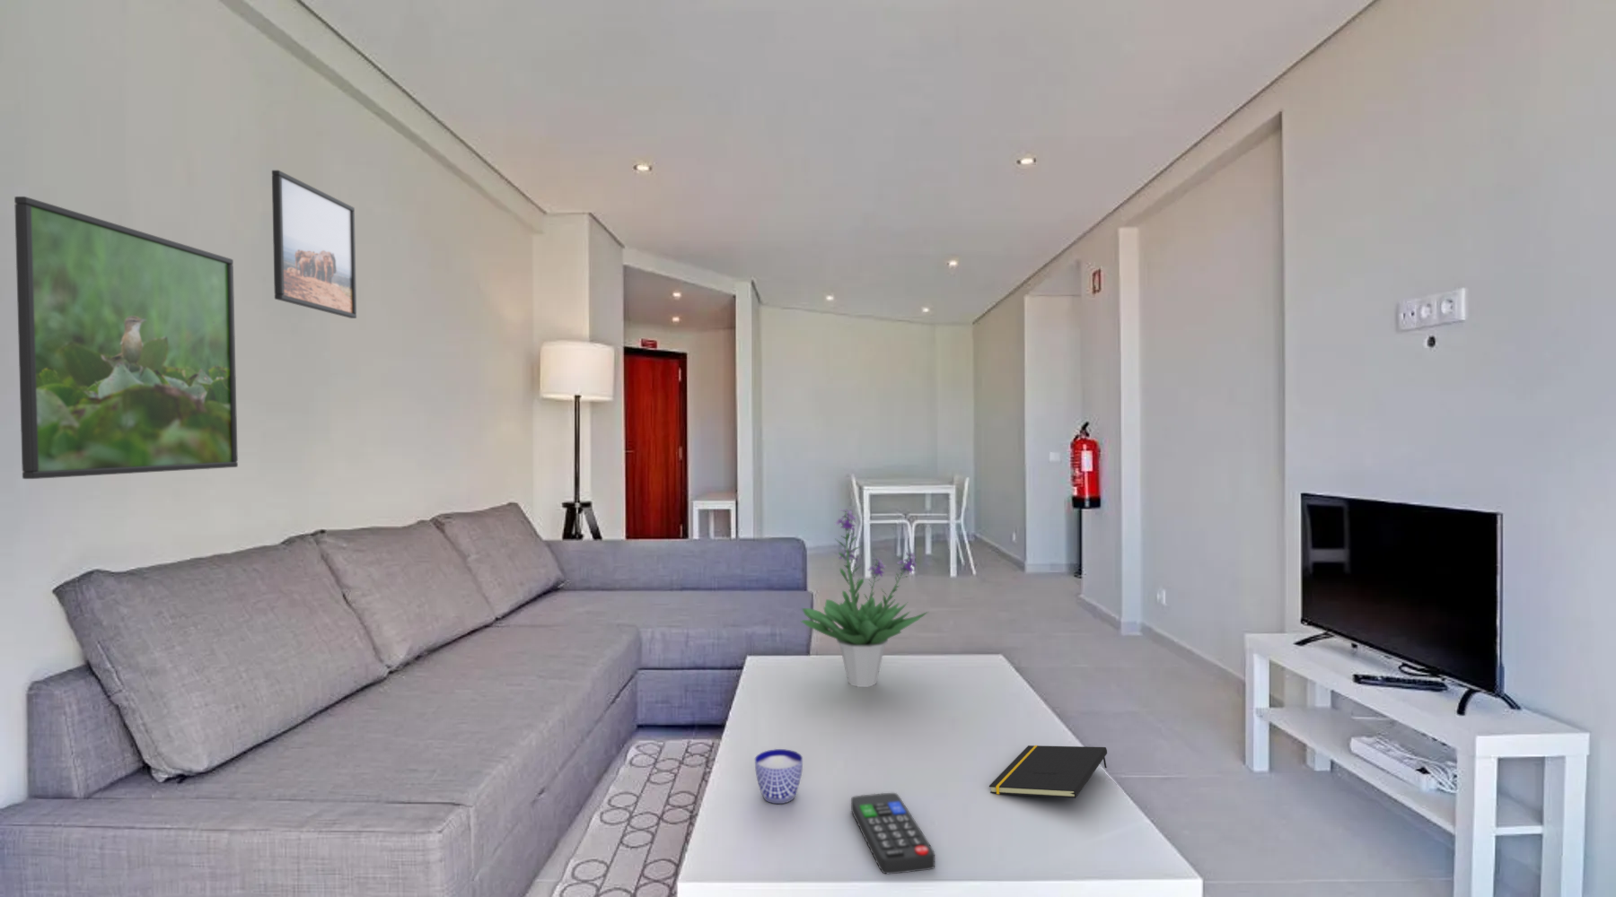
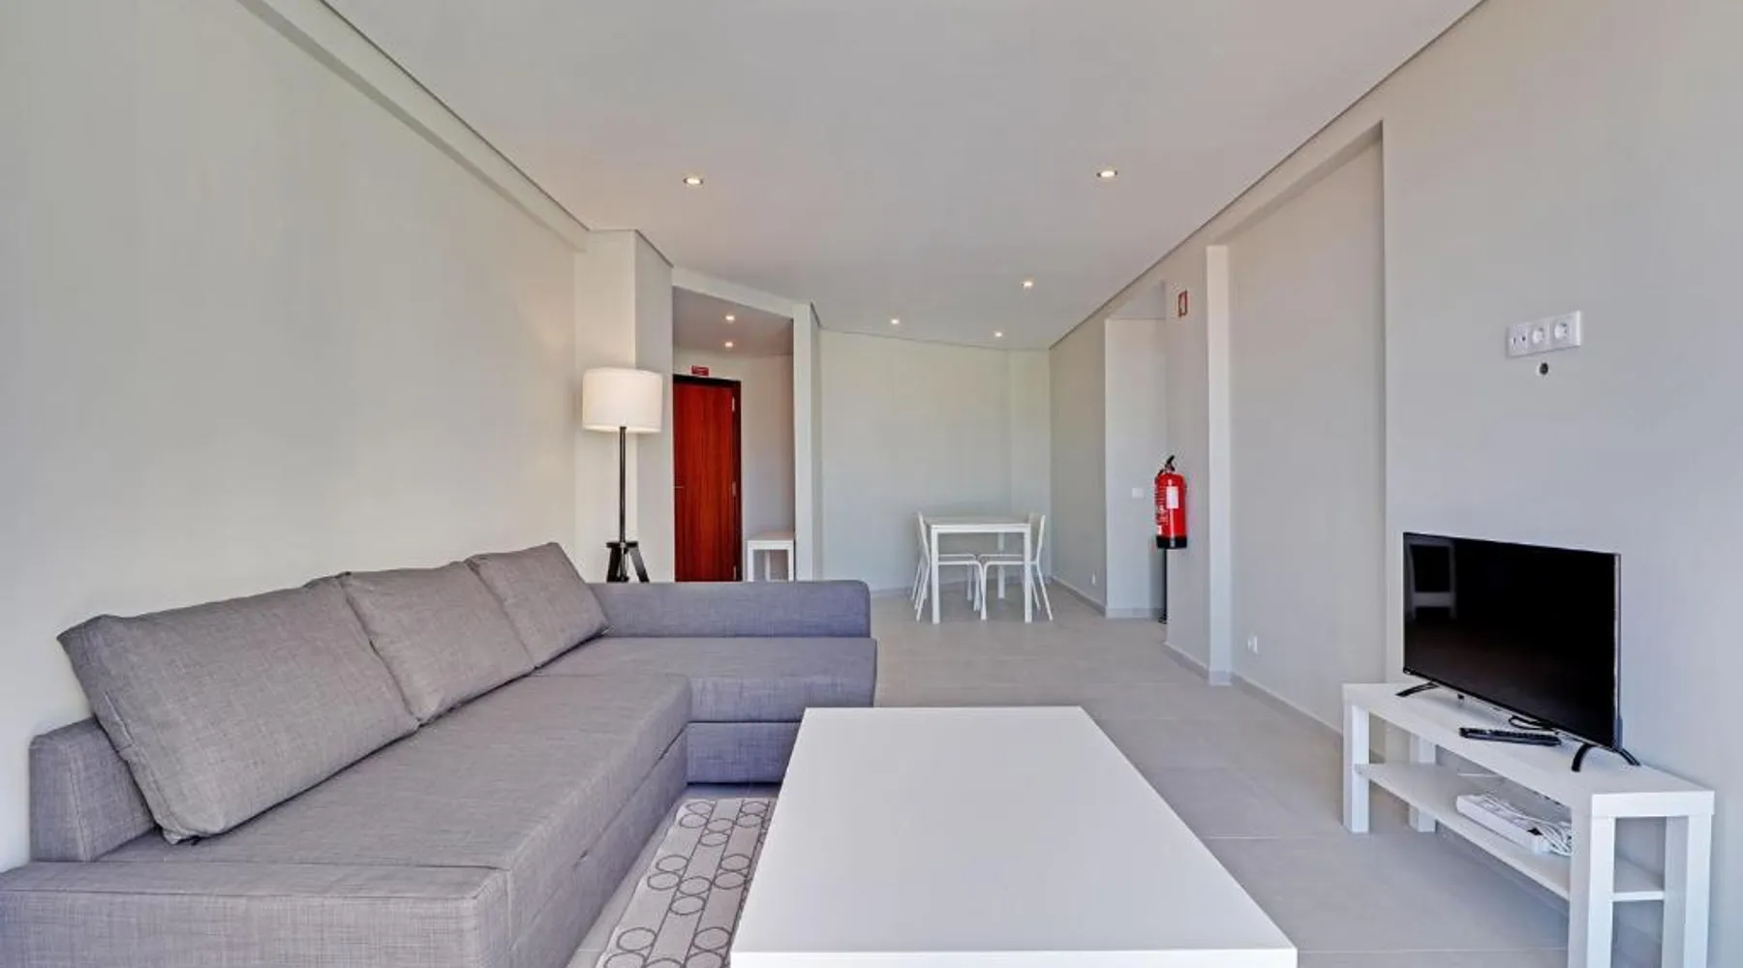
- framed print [271,169,357,319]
- cup [754,748,804,804]
- notepad [988,745,1108,799]
- remote control [850,792,935,875]
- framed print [13,196,239,479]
- potted plant [800,507,930,688]
